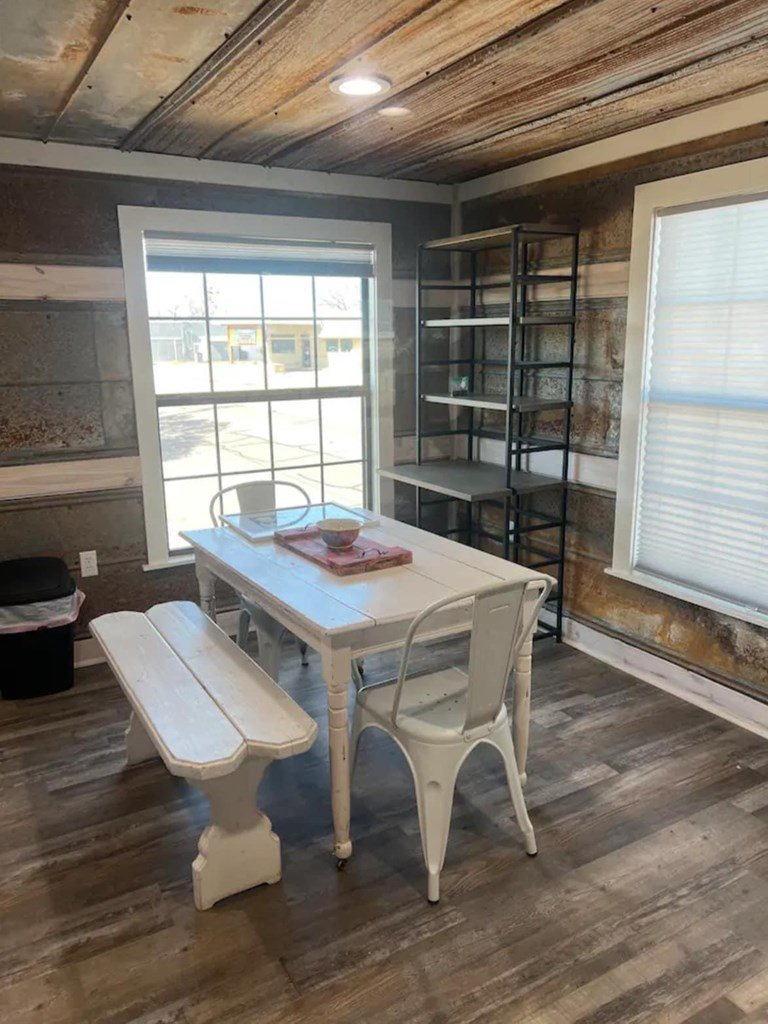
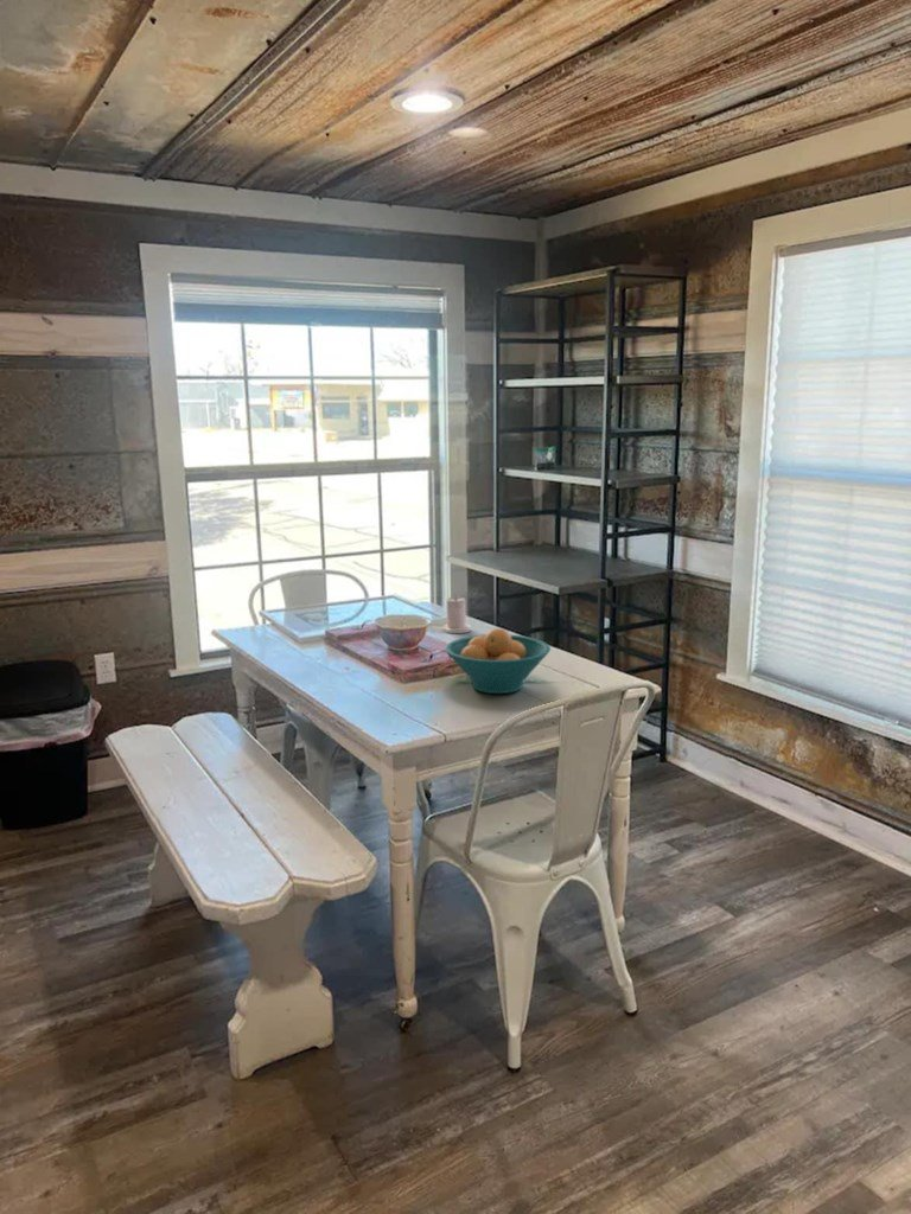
+ candle [440,595,472,634]
+ fruit bowl [444,627,552,695]
